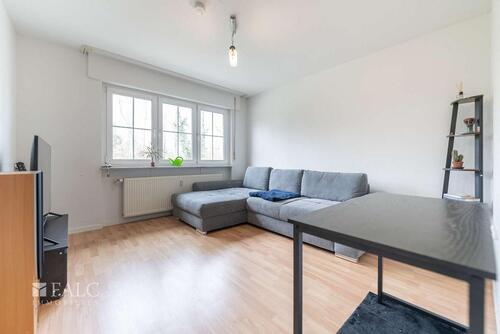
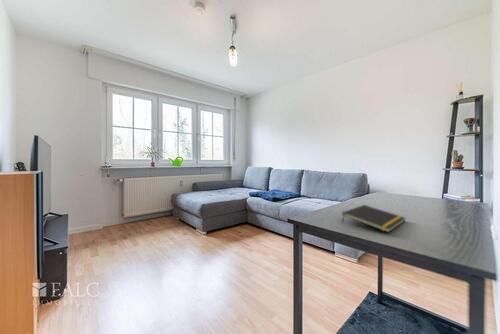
+ notepad [341,204,406,233]
